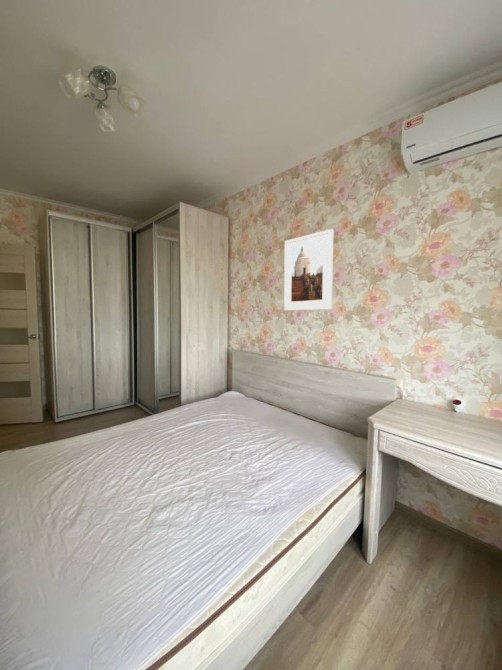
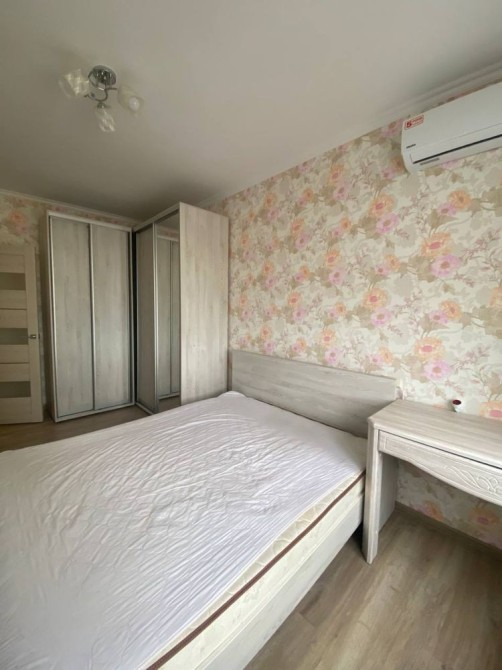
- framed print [283,228,334,312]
